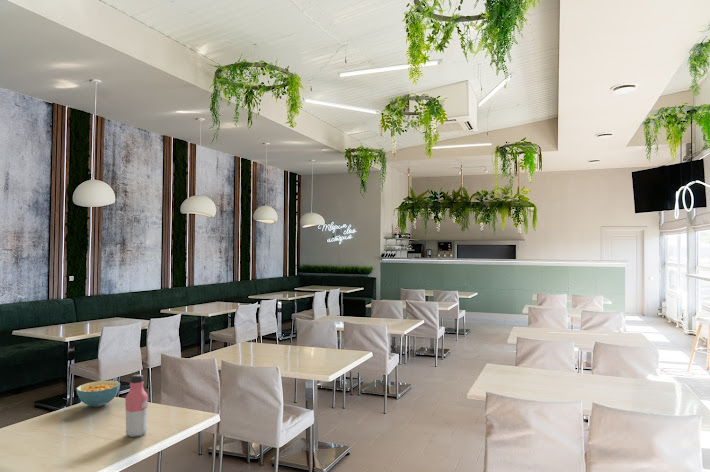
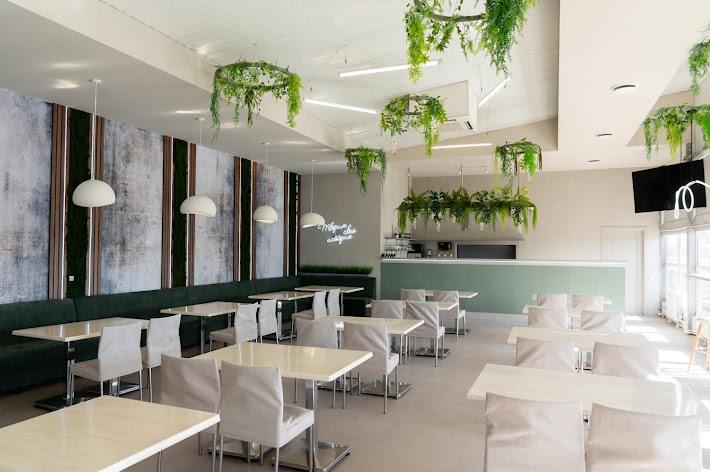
- cereal bowl [75,380,121,408]
- water bottle [124,373,149,438]
